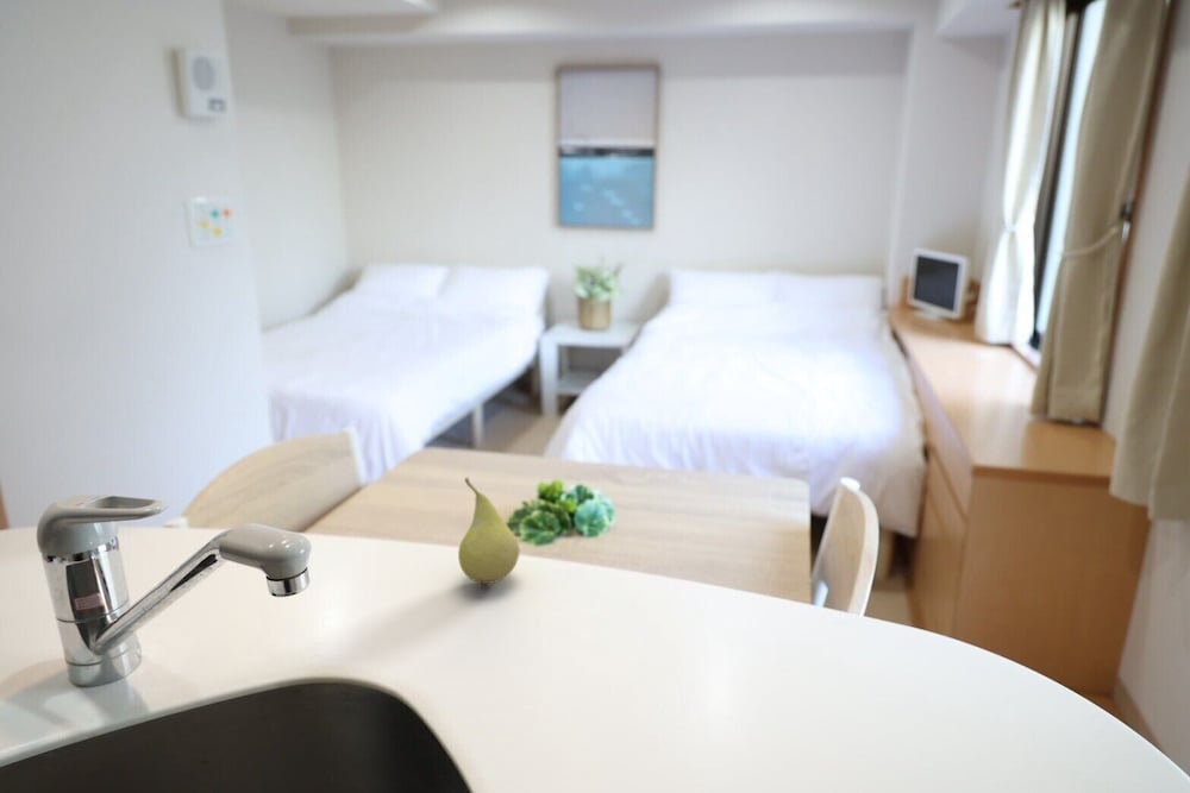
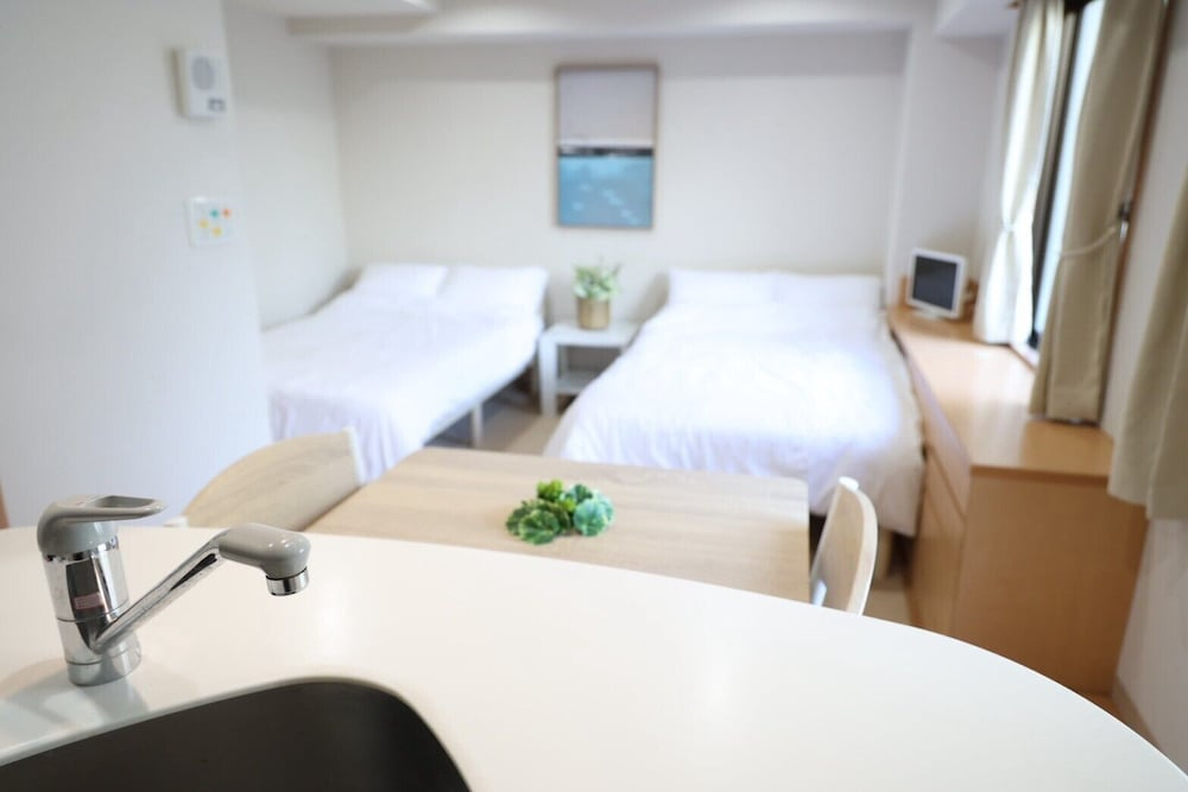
- fruit [457,476,521,585]
